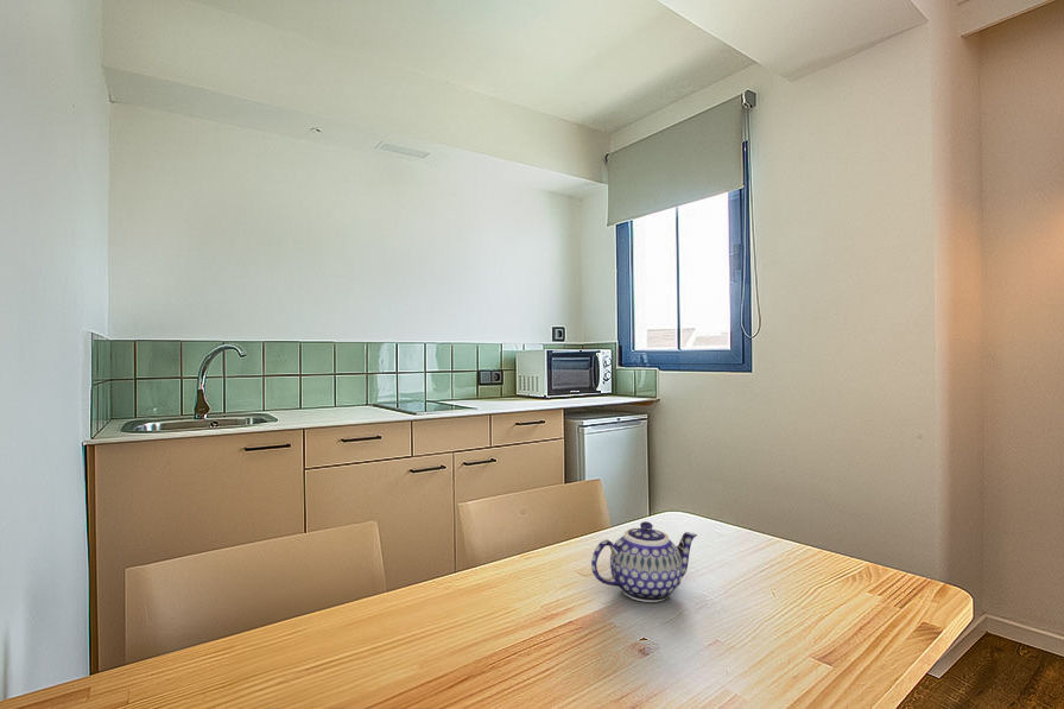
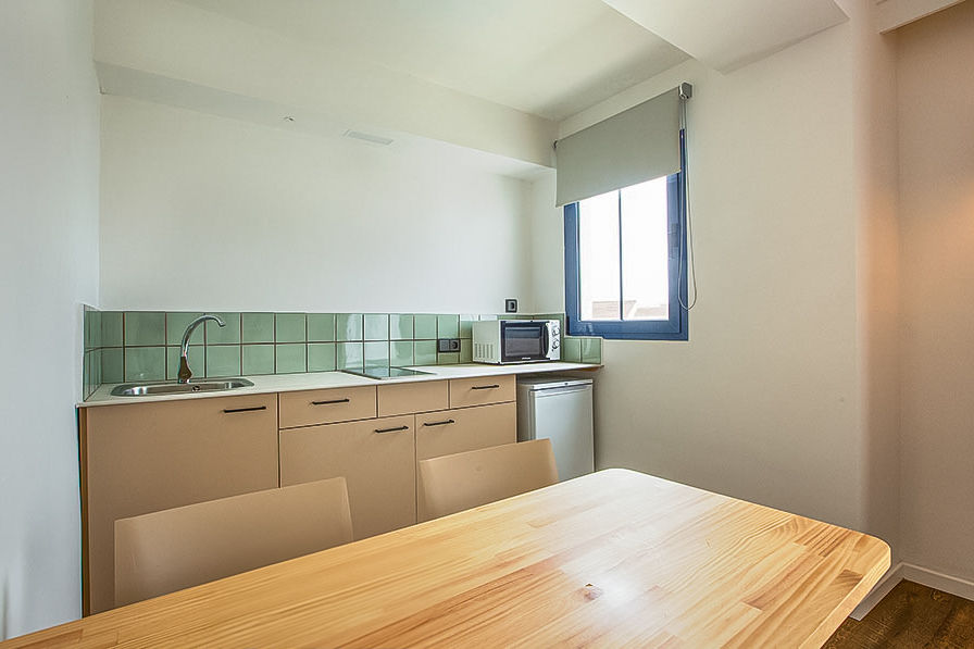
- teapot [590,520,698,603]
